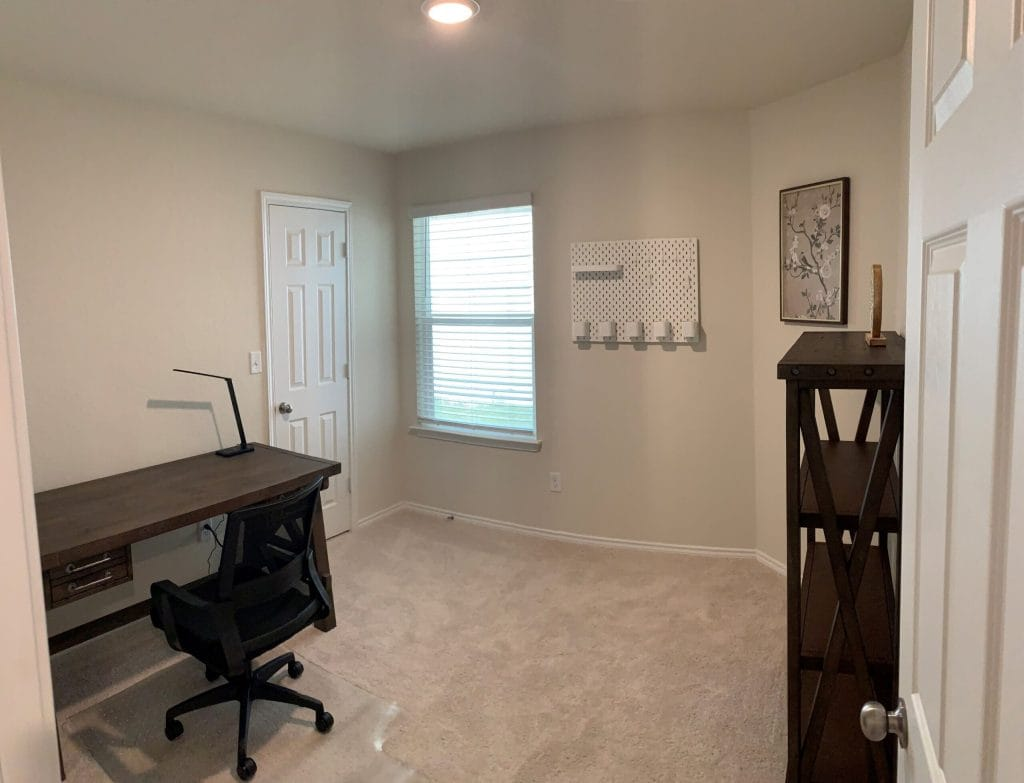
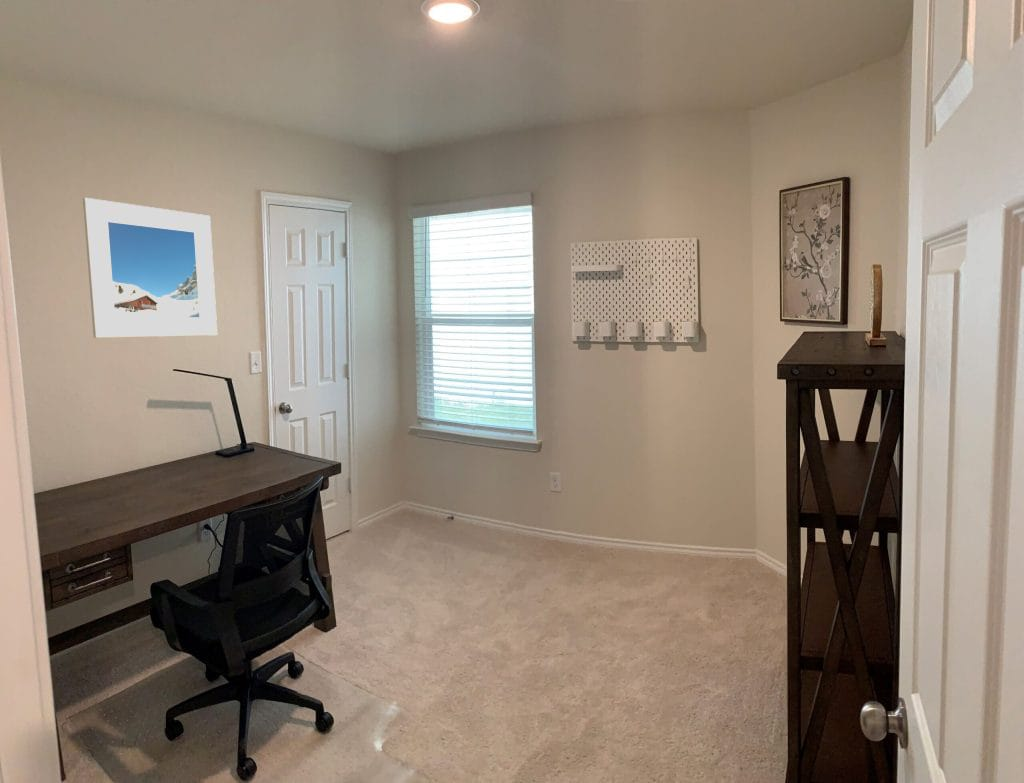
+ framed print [82,197,218,339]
